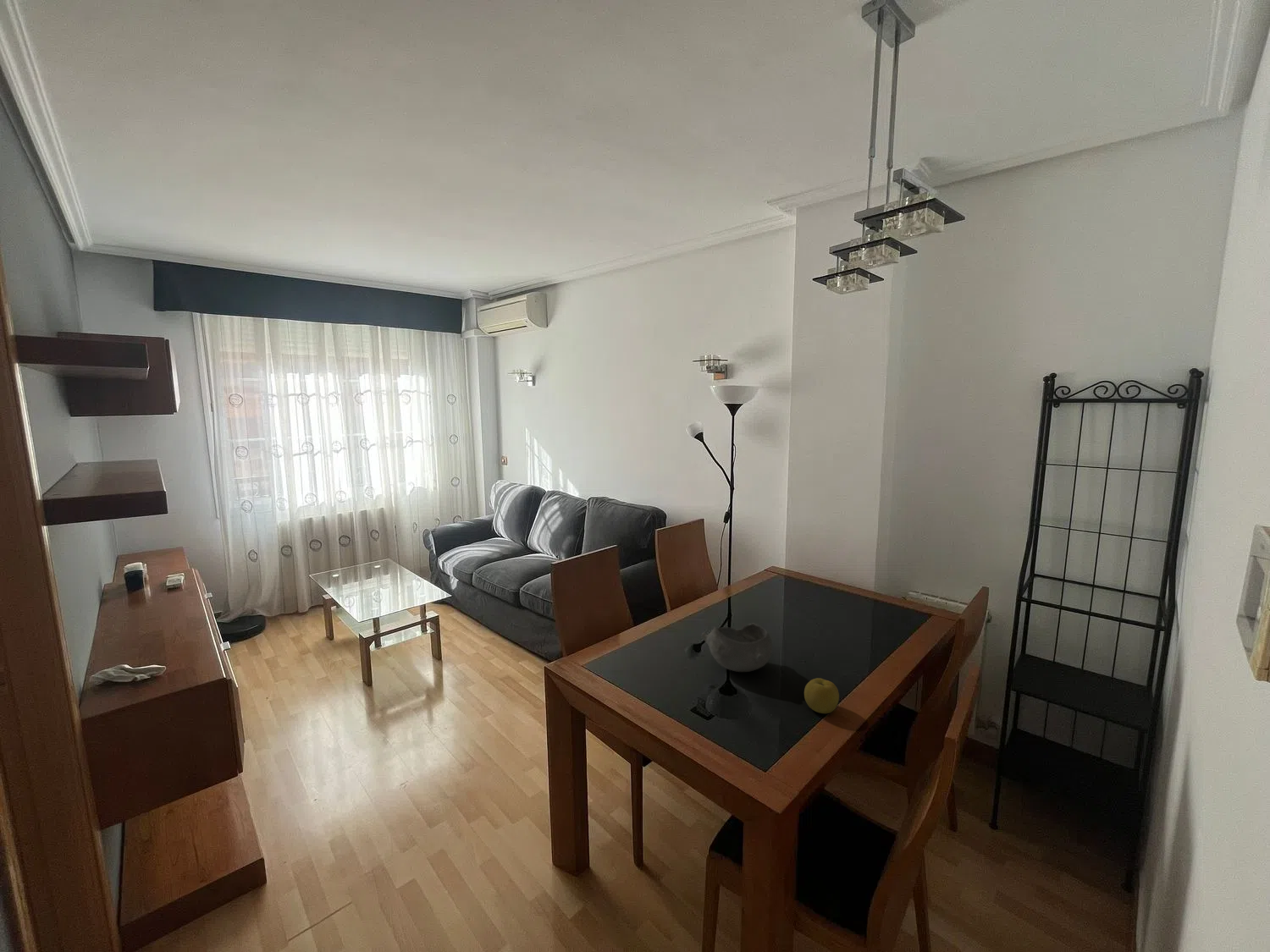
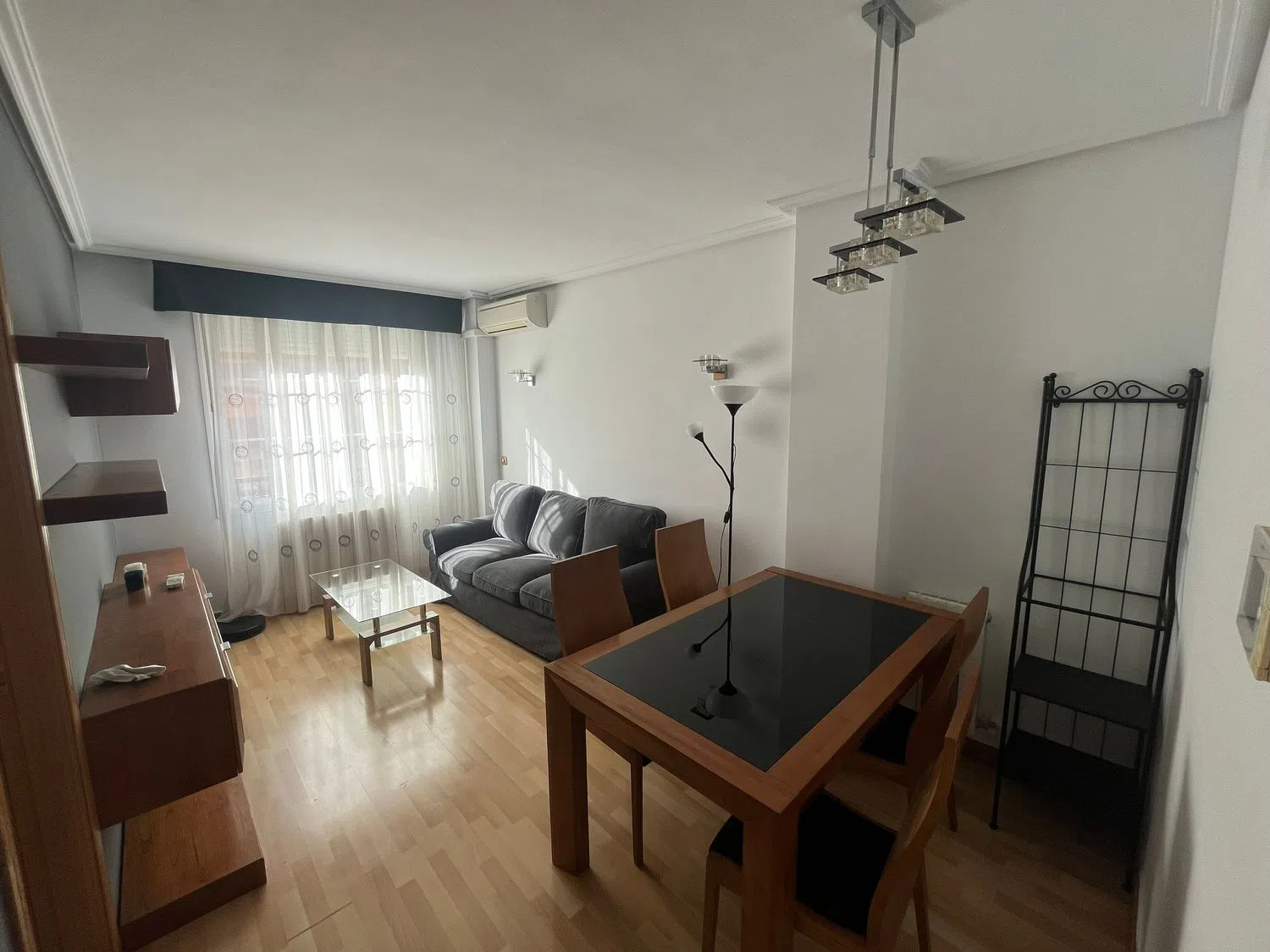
- fruit [803,677,840,714]
- bowl [701,623,773,673]
